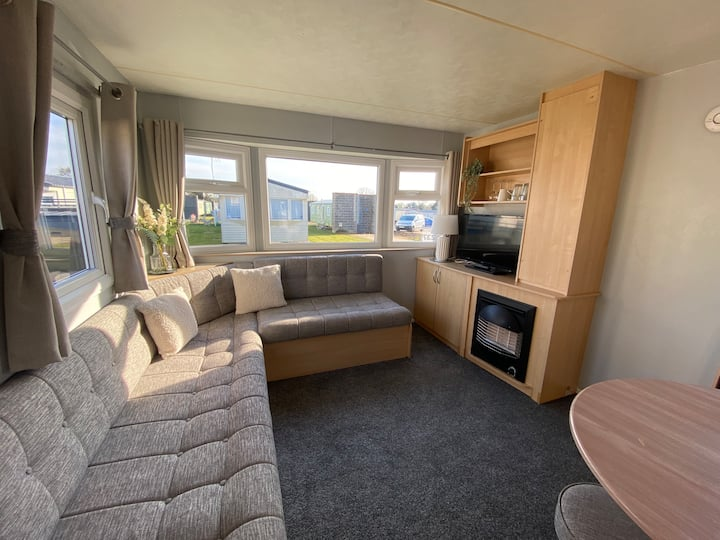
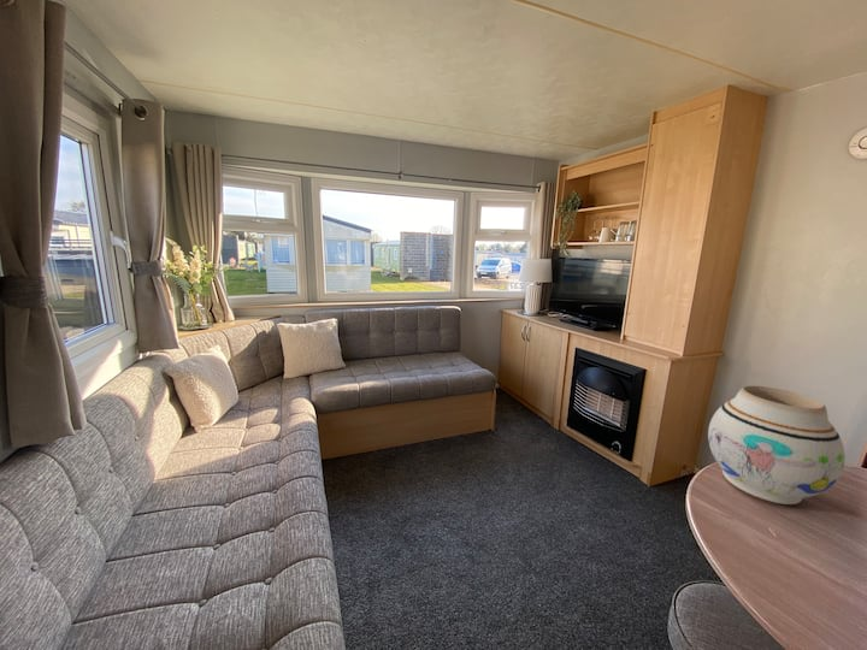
+ vase [707,385,847,506]
